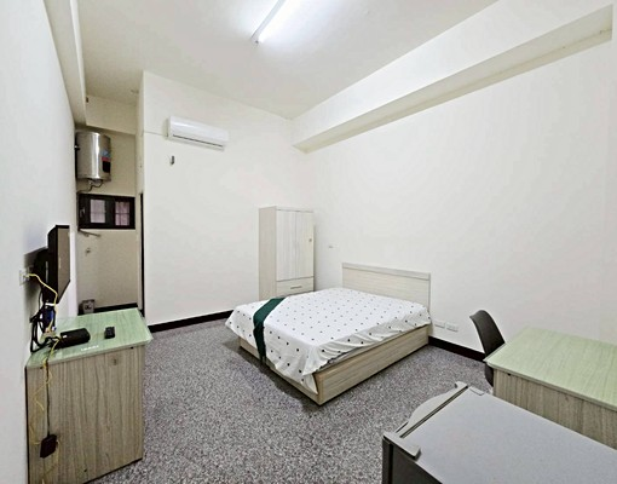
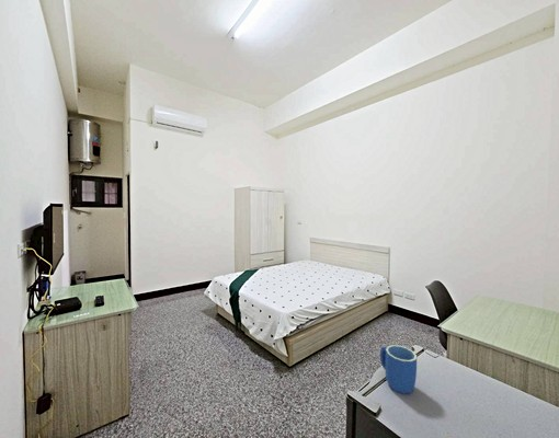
+ mug [379,344,418,395]
